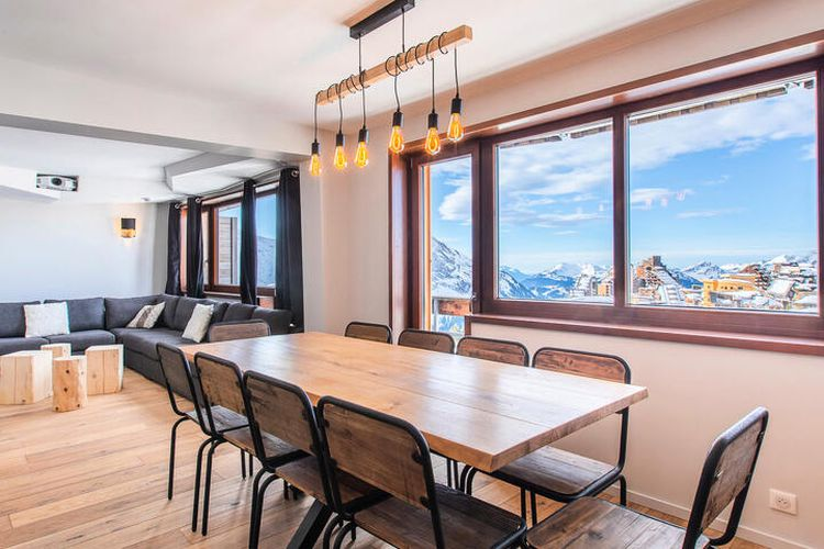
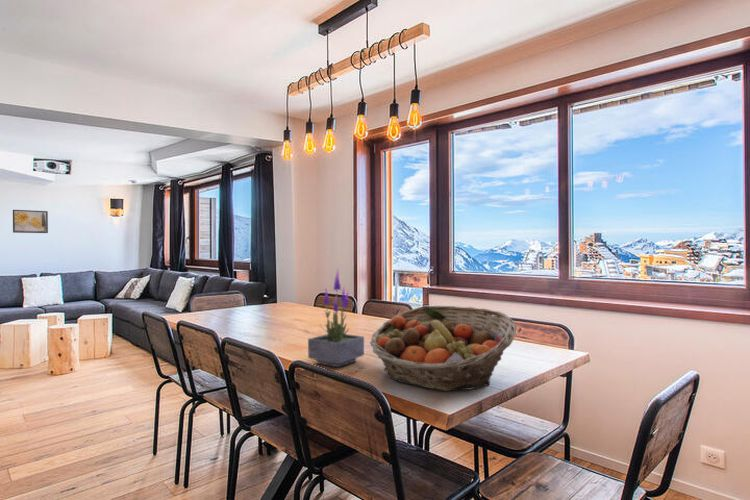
+ fruit basket [369,305,517,392]
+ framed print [12,209,49,234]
+ potted plant [307,268,365,368]
